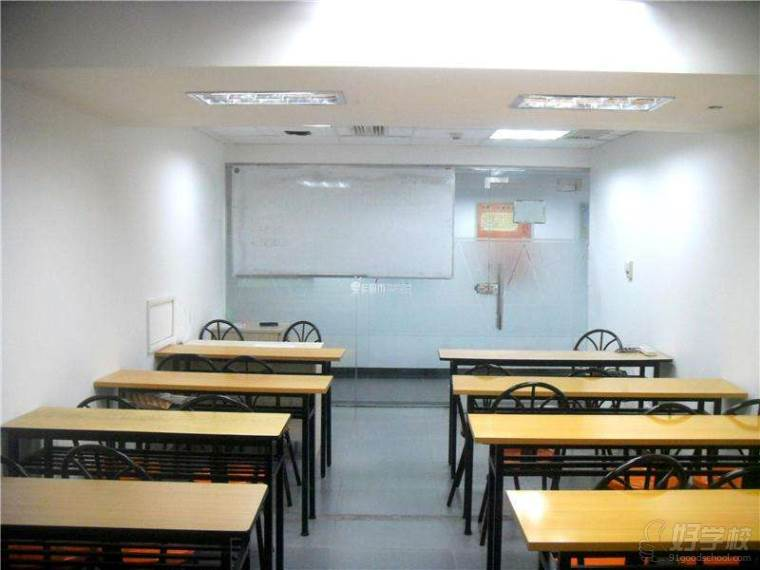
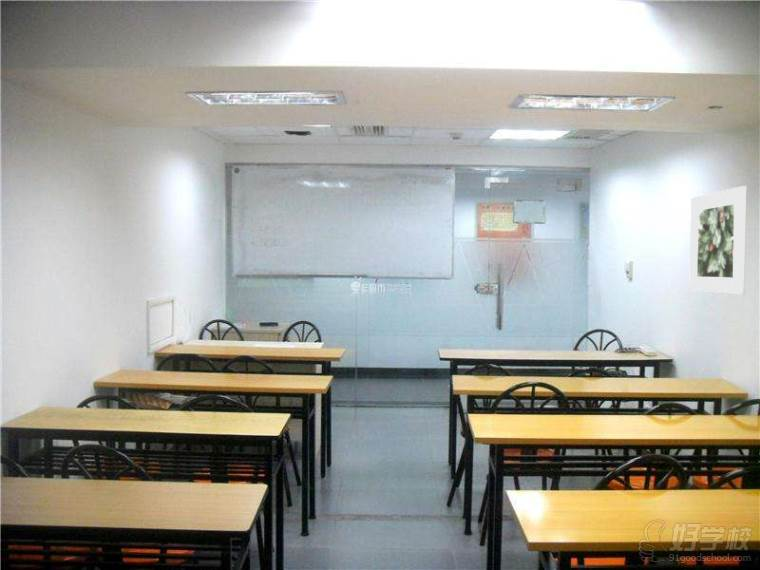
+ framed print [688,185,748,295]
